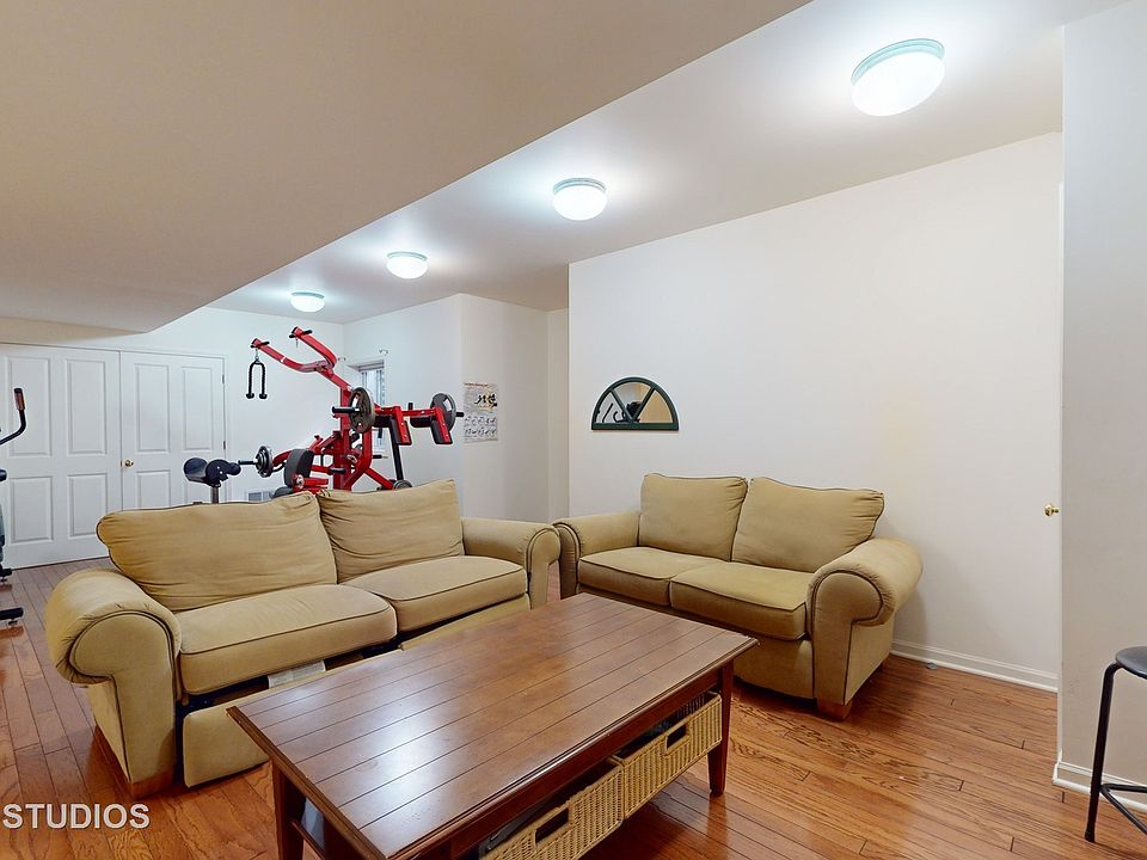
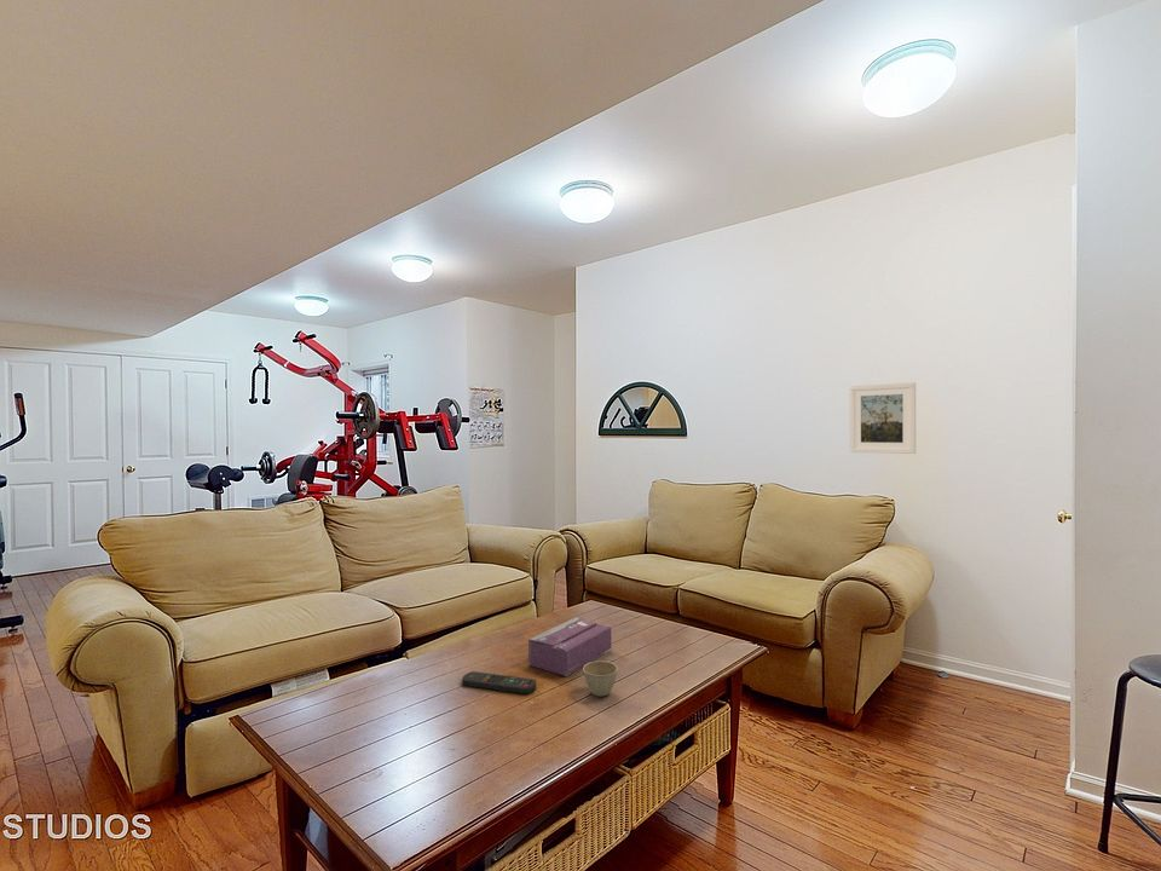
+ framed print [849,381,917,455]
+ flower pot [582,659,619,698]
+ tissue box [527,617,612,677]
+ remote control [461,670,537,694]
